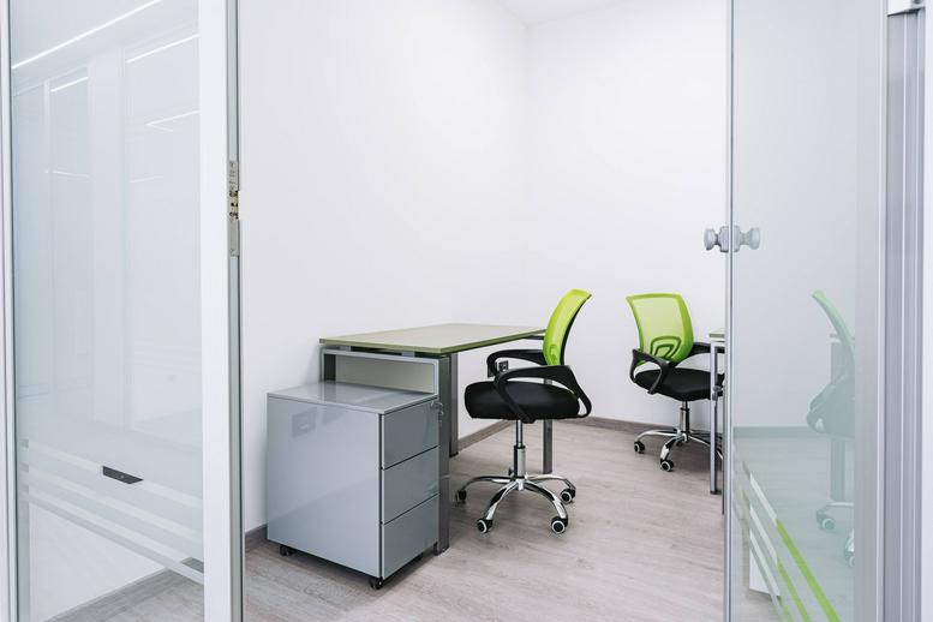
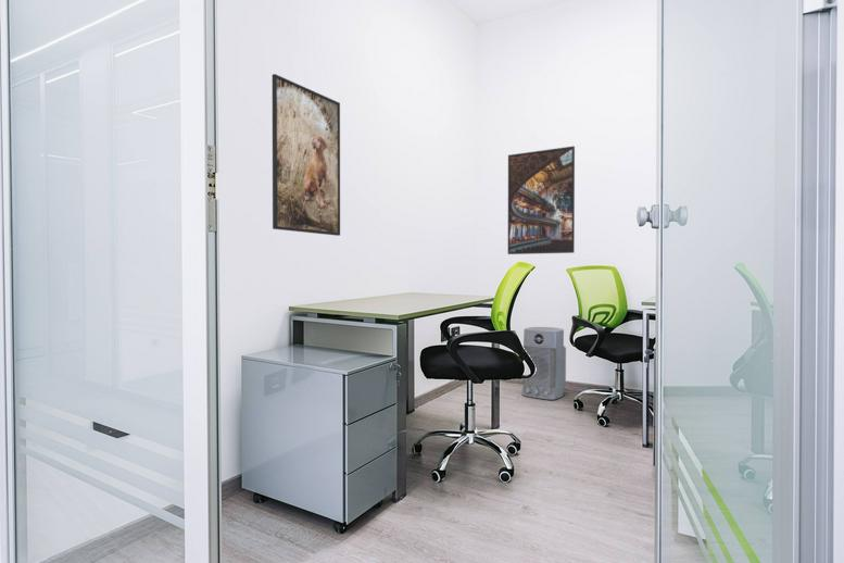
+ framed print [272,73,341,237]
+ air purifier [521,326,567,401]
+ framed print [507,145,576,255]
